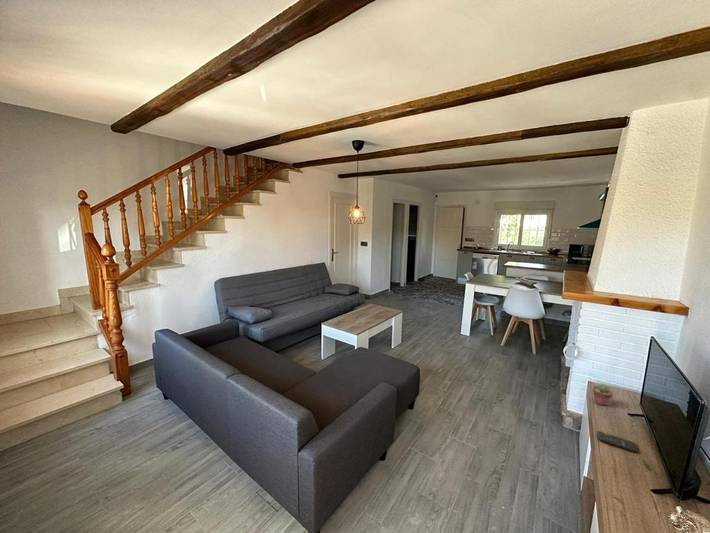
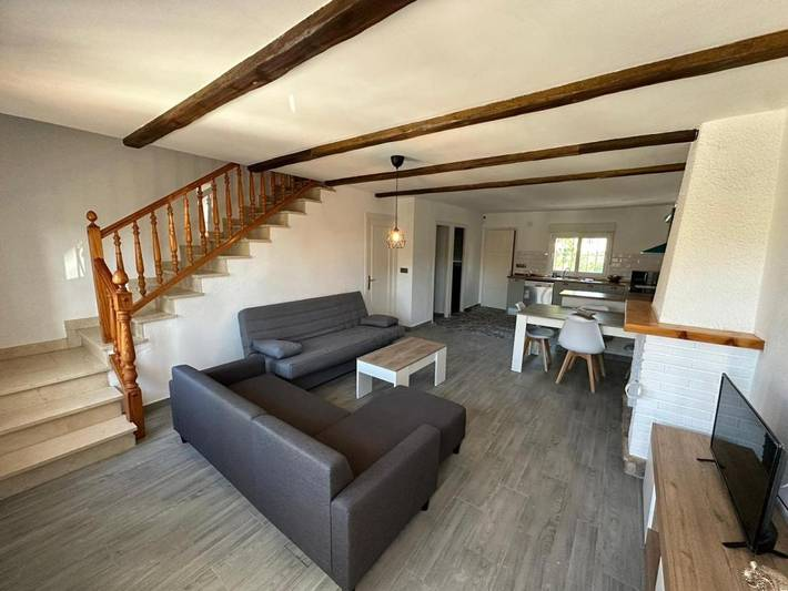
- potted succulent [592,383,614,407]
- smartphone [596,430,639,454]
